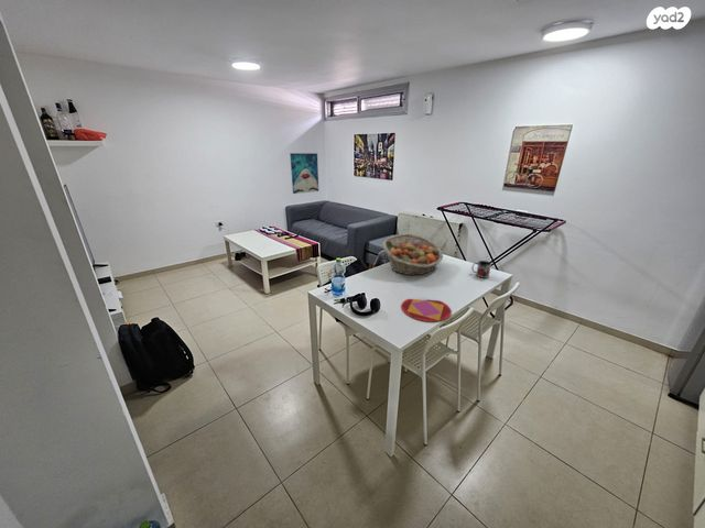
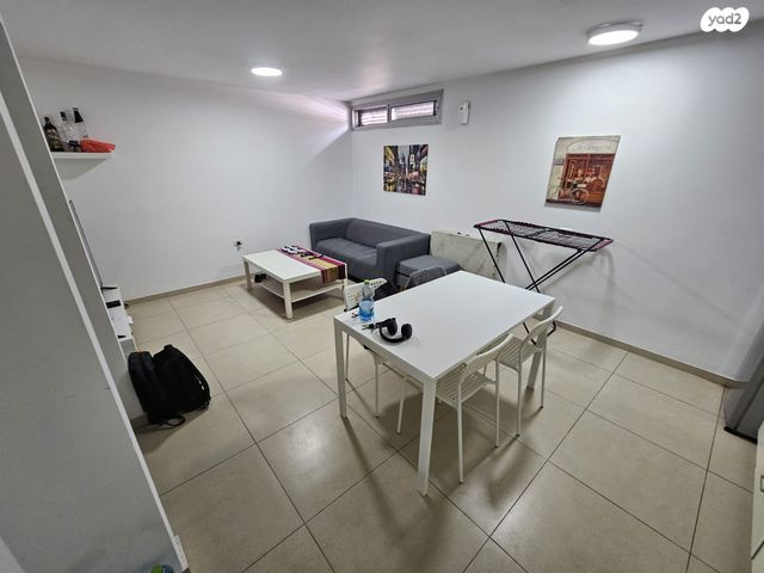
- fruit basket [381,233,444,276]
- plate [400,298,453,322]
- wall art [289,152,319,195]
- mug [470,260,492,279]
